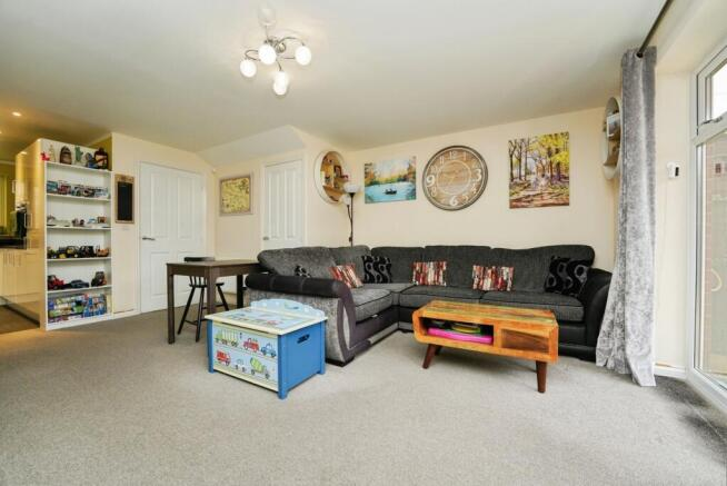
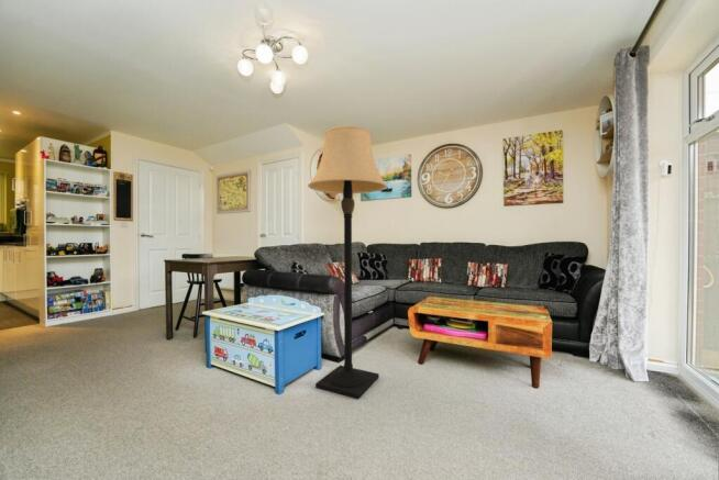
+ lamp [307,125,388,400]
